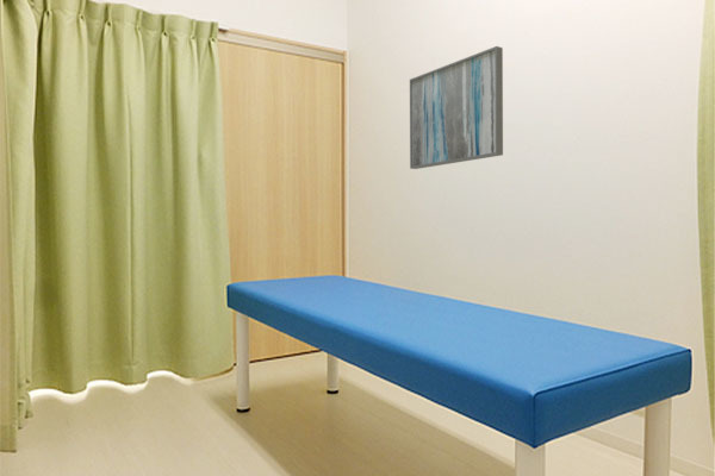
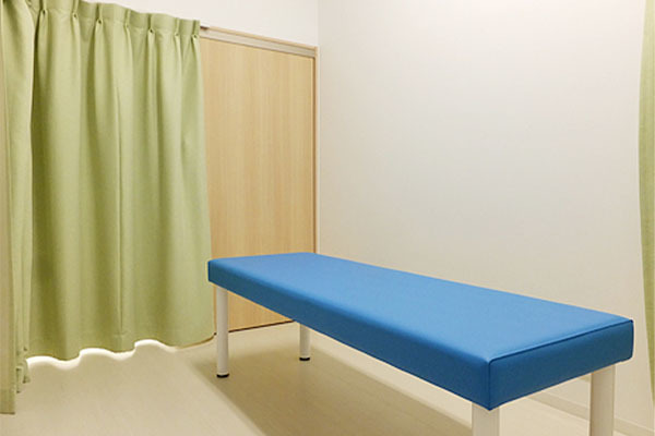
- wall art [409,45,504,170]
